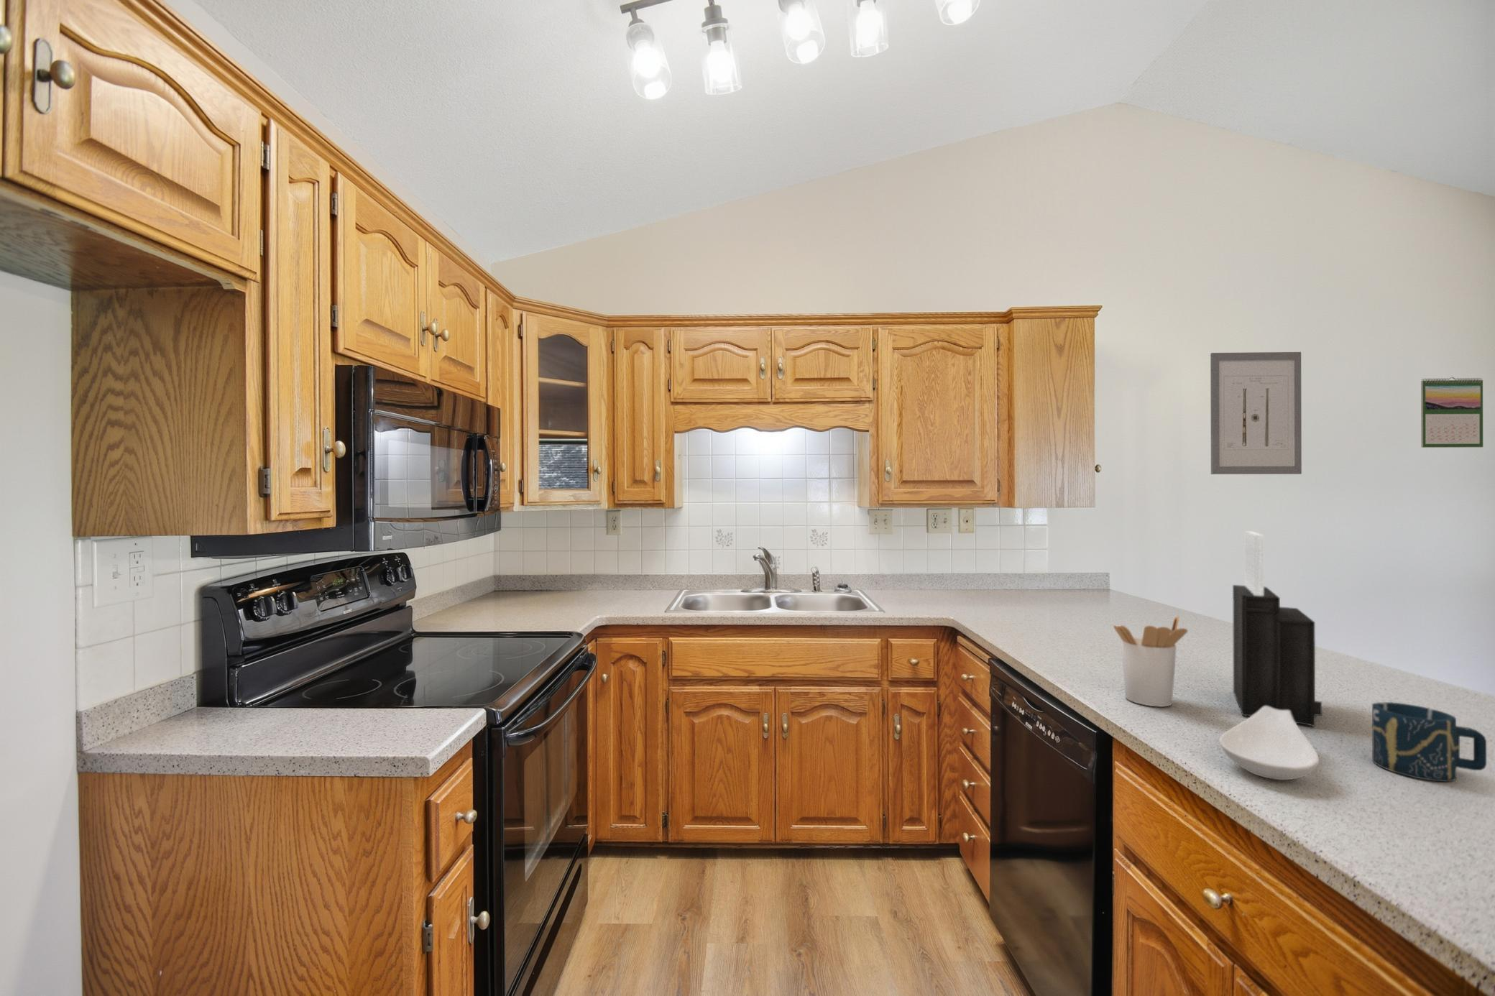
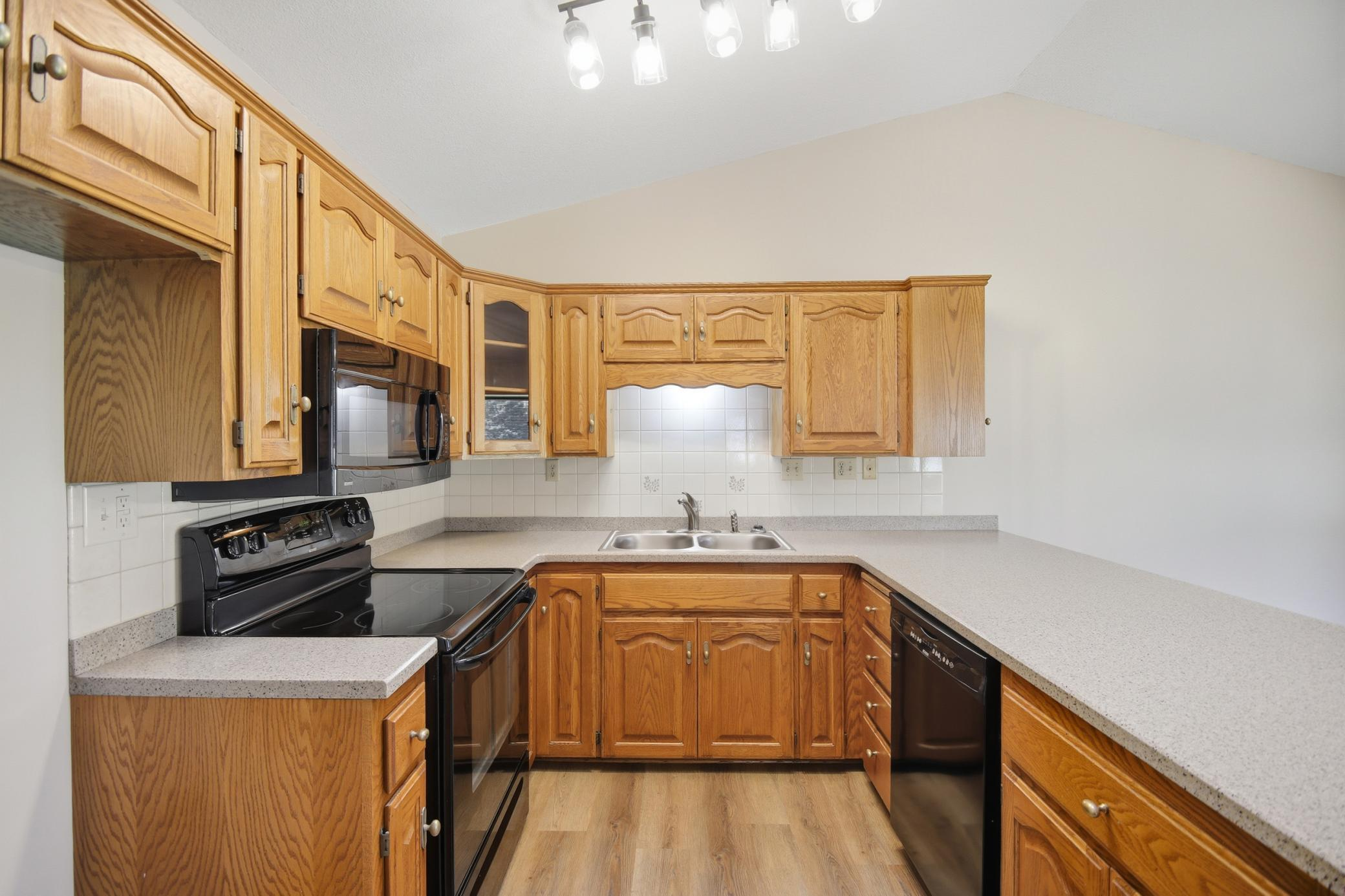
- wall art [1209,351,1303,475]
- spoon rest [1218,706,1319,780]
- knife block [1232,531,1323,727]
- utensil holder [1113,615,1189,707]
- cup [1372,701,1487,783]
- calendar [1421,377,1484,448]
